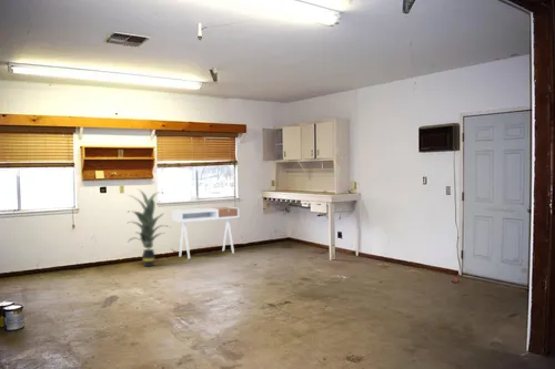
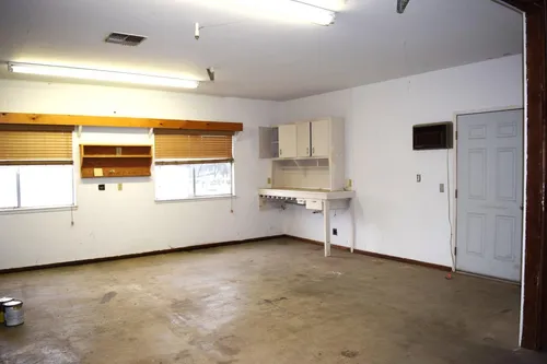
- indoor plant [125,188,171,268]
- desk [171,206,240,260]
